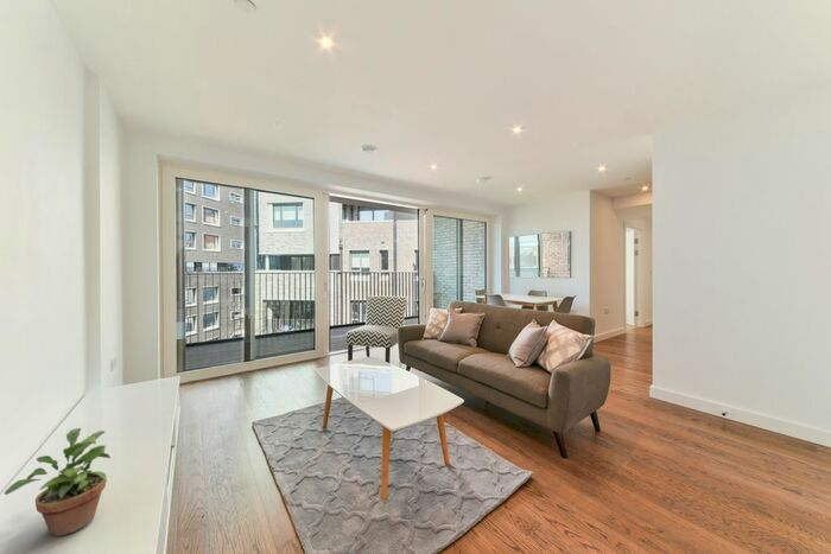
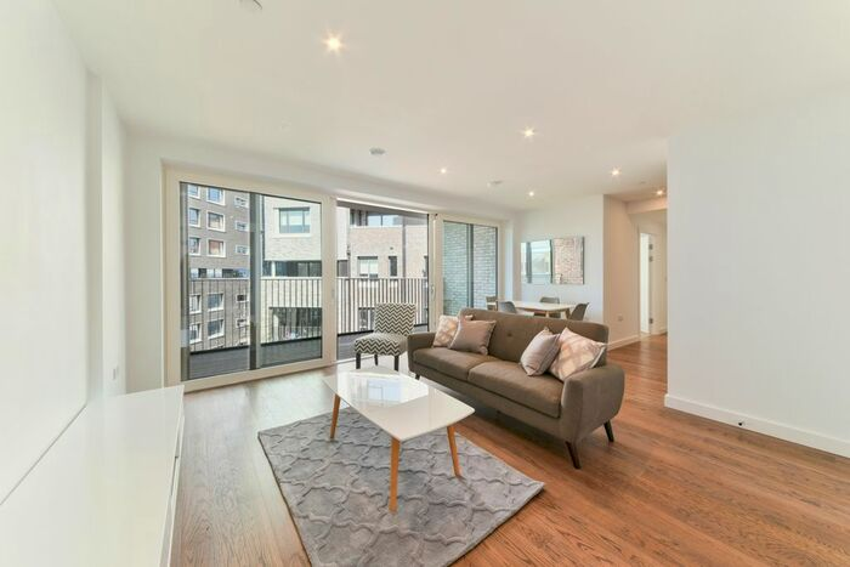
- potted plant [4,427,112,537]
